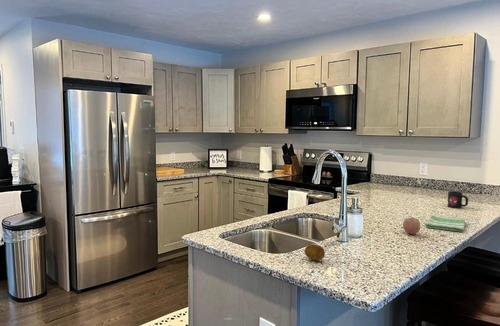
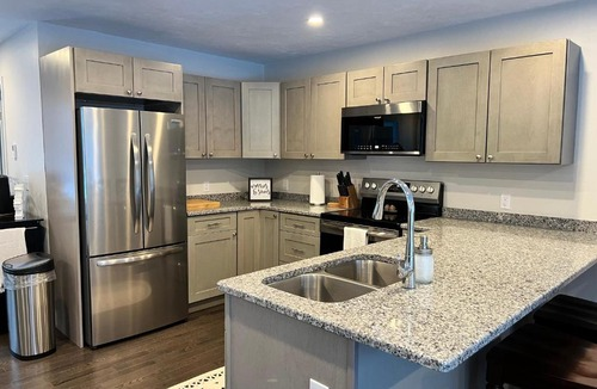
- mug [447,190,469,209]
- dish towel [423,214,466,233]
- fruit [402,217,421,235]
- fruit [304,243,326,261]
